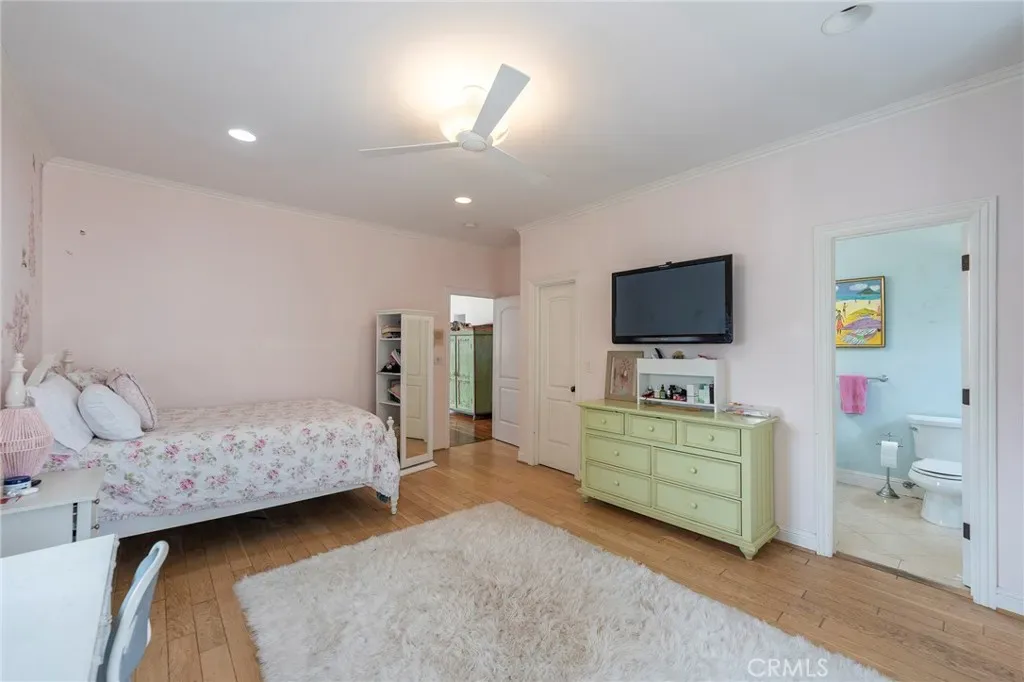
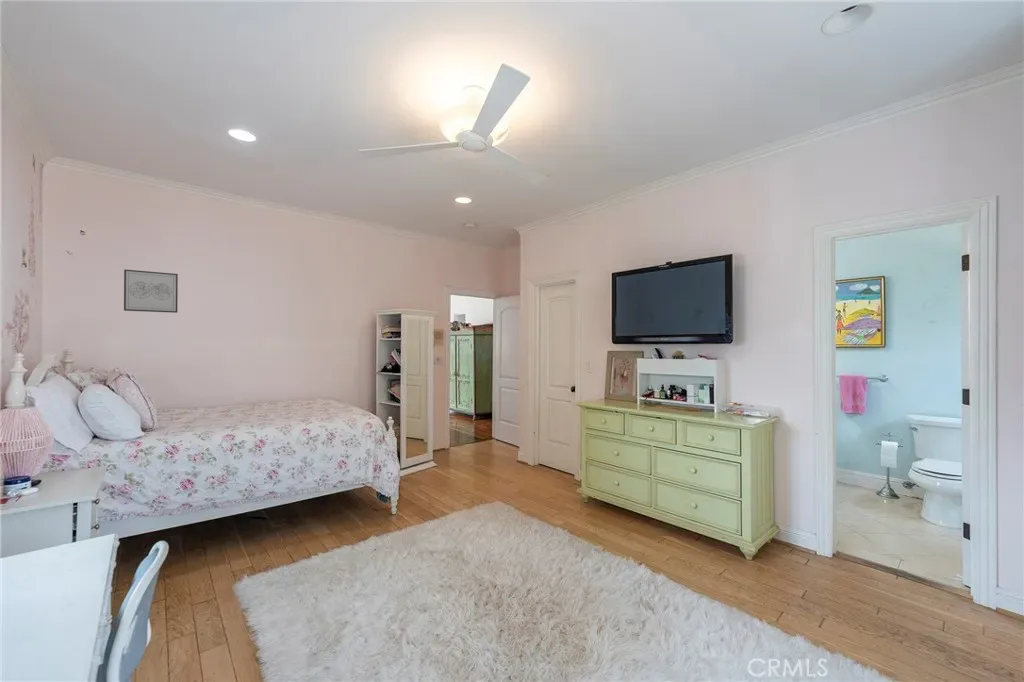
+ wall art [123,268,179,314]
